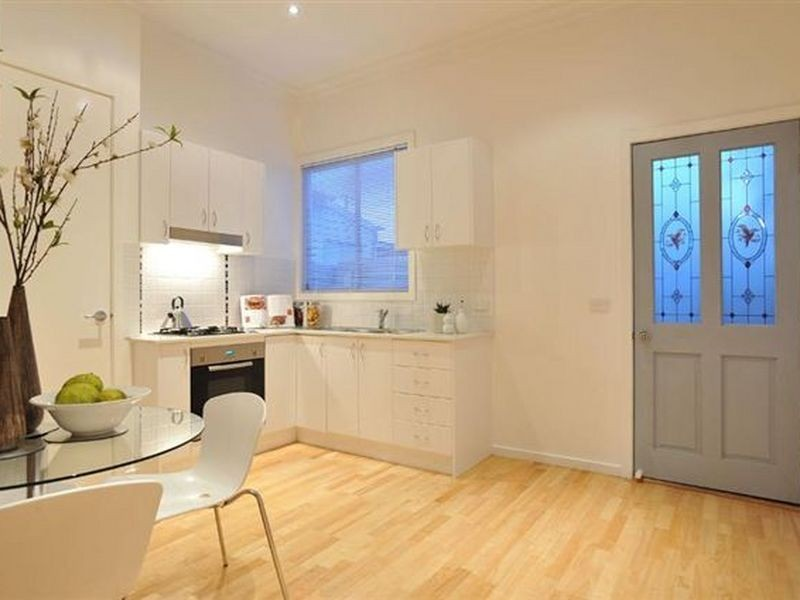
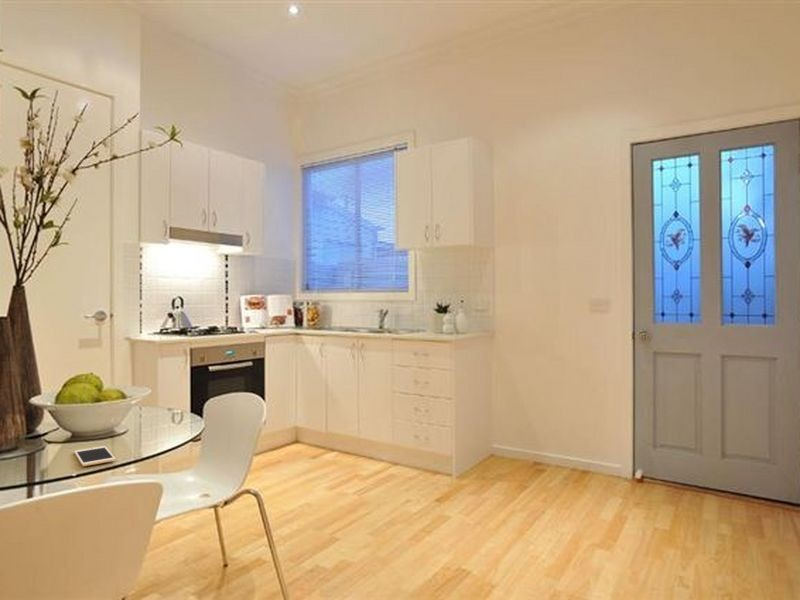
+ cell phone [73,445,117,467]
